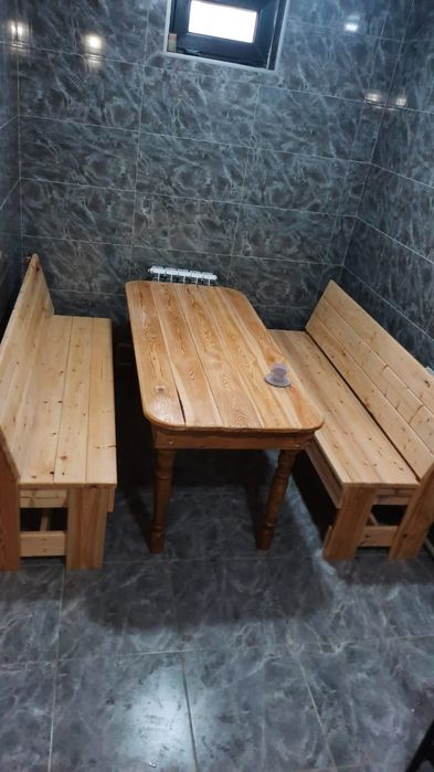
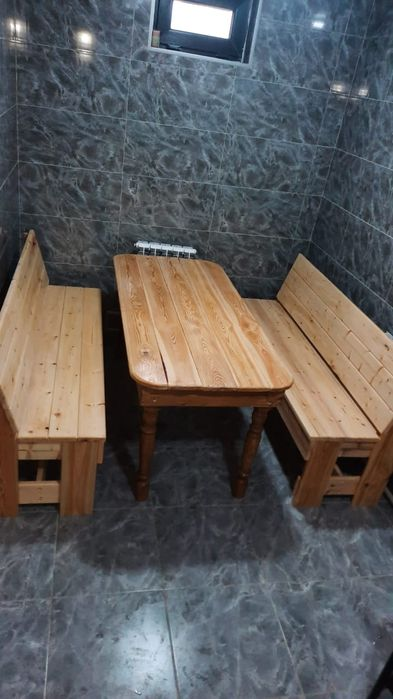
- teacup [264,362,293,388]
